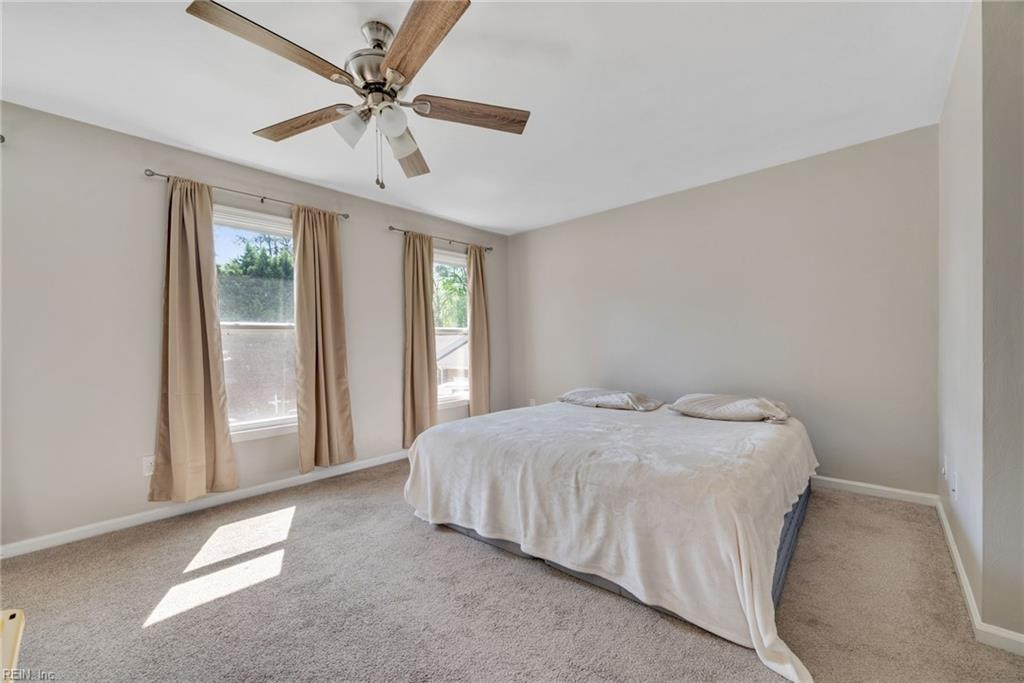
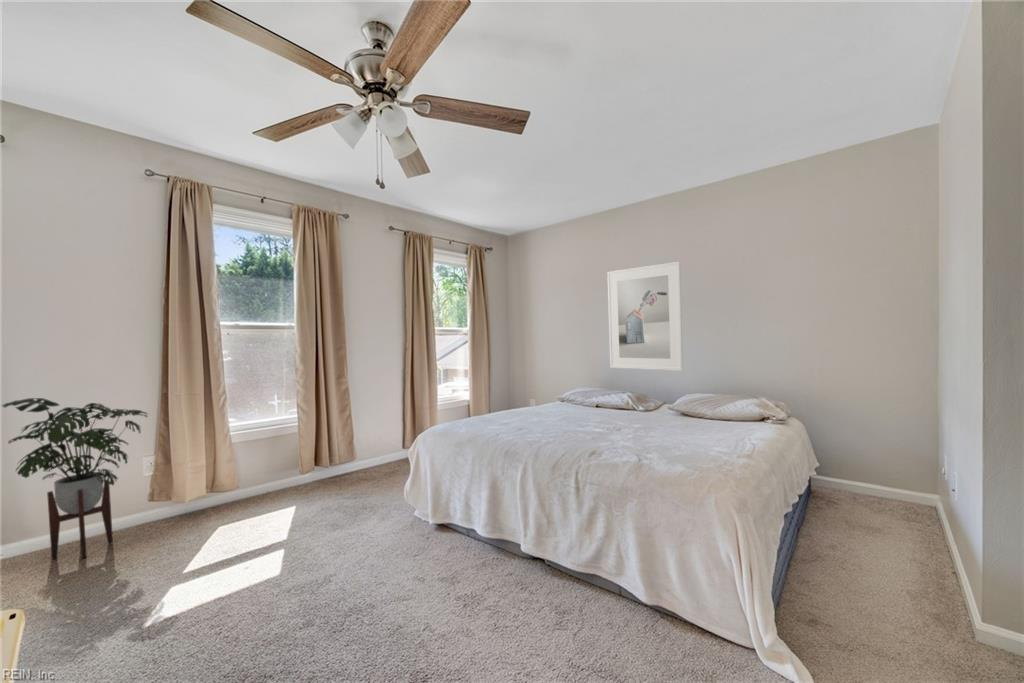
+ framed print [606,261,684,372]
+ potted plant [0,397,149,561]
